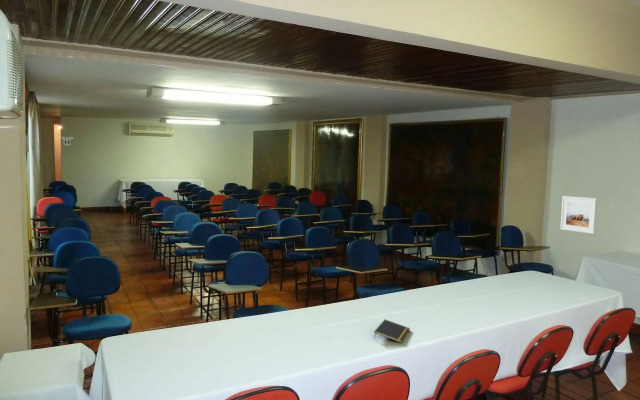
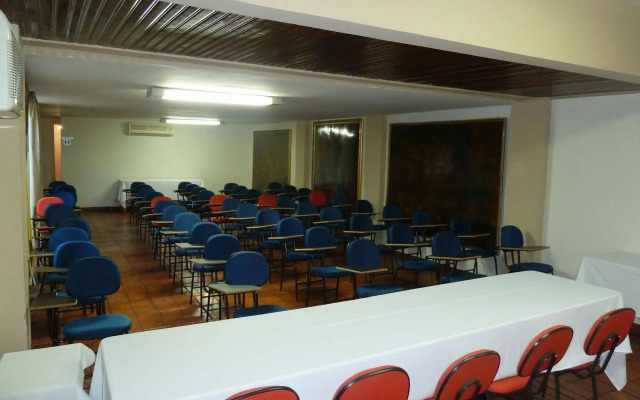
- notepad [373,319,411,344]
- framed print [559,195,598,235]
